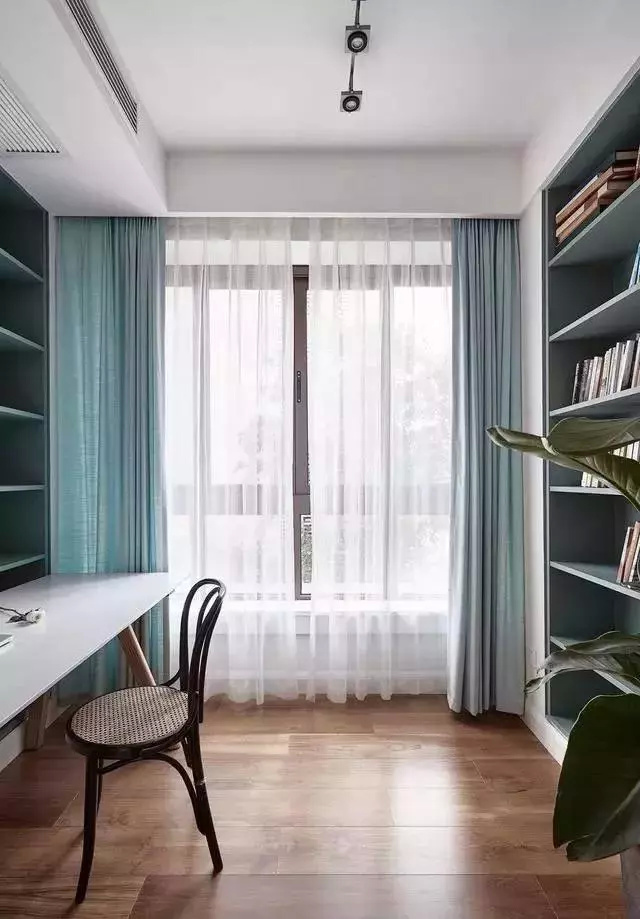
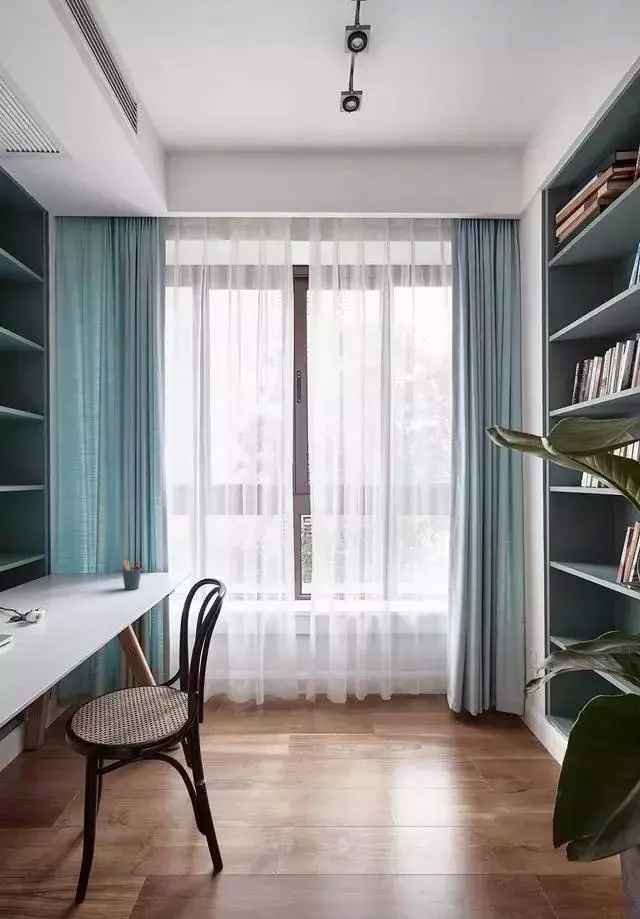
+ pen holder [121,559,142,591]
